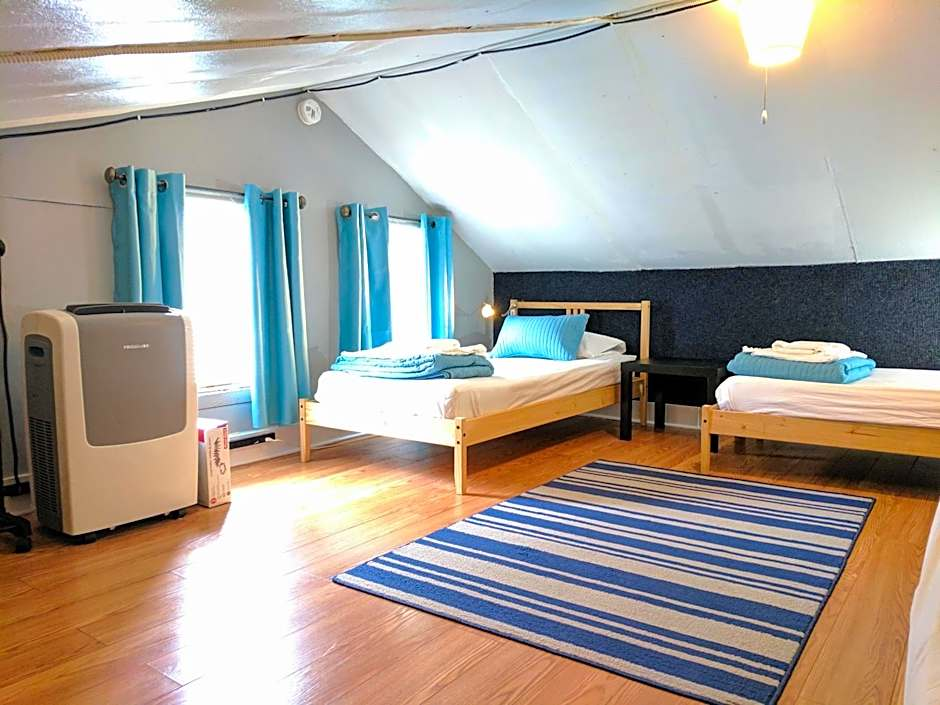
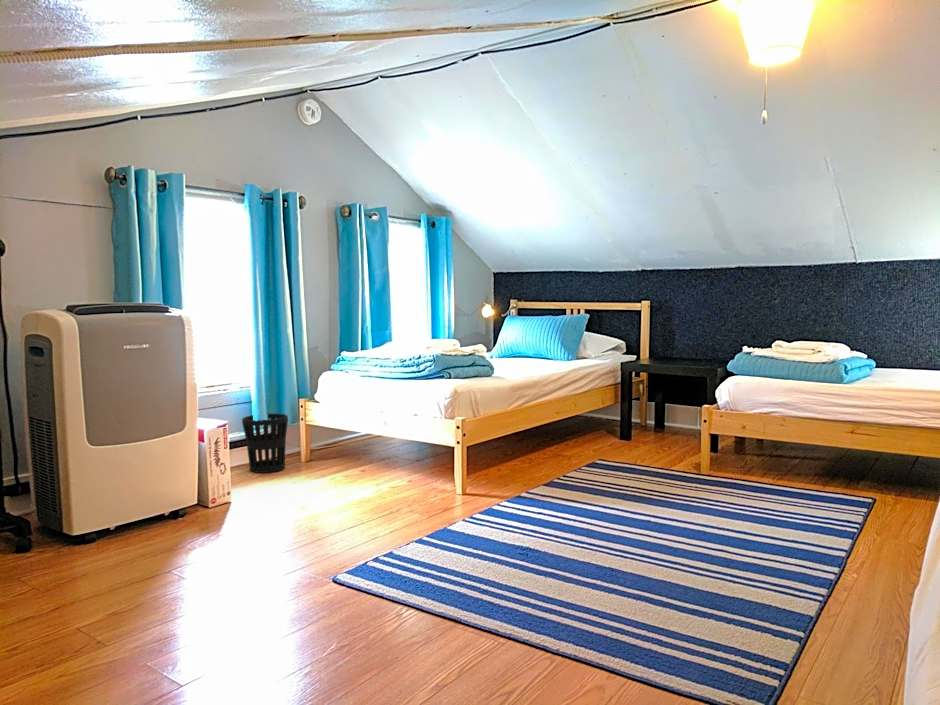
+ wastebasket [241,413,289,474]
